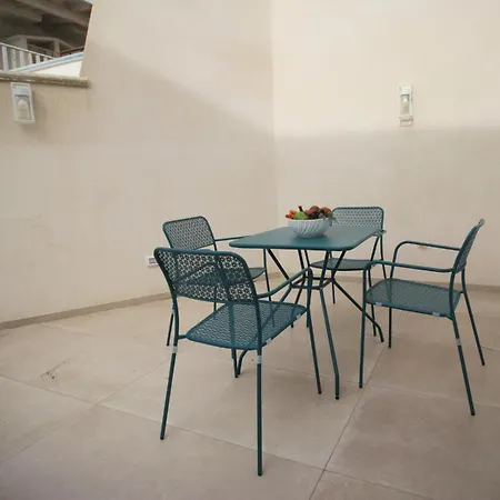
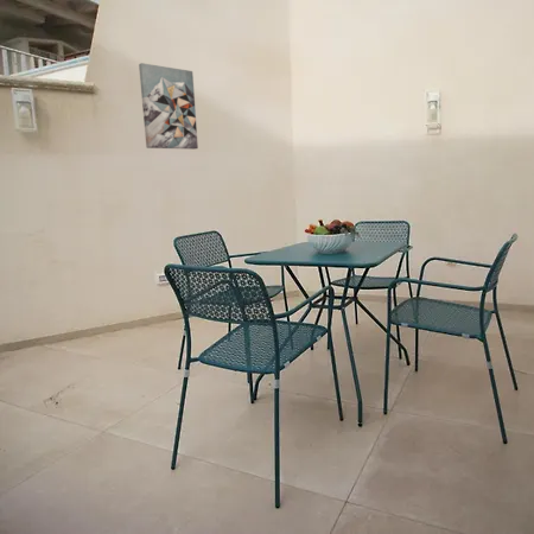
+ wall art [138,62,199,151]
